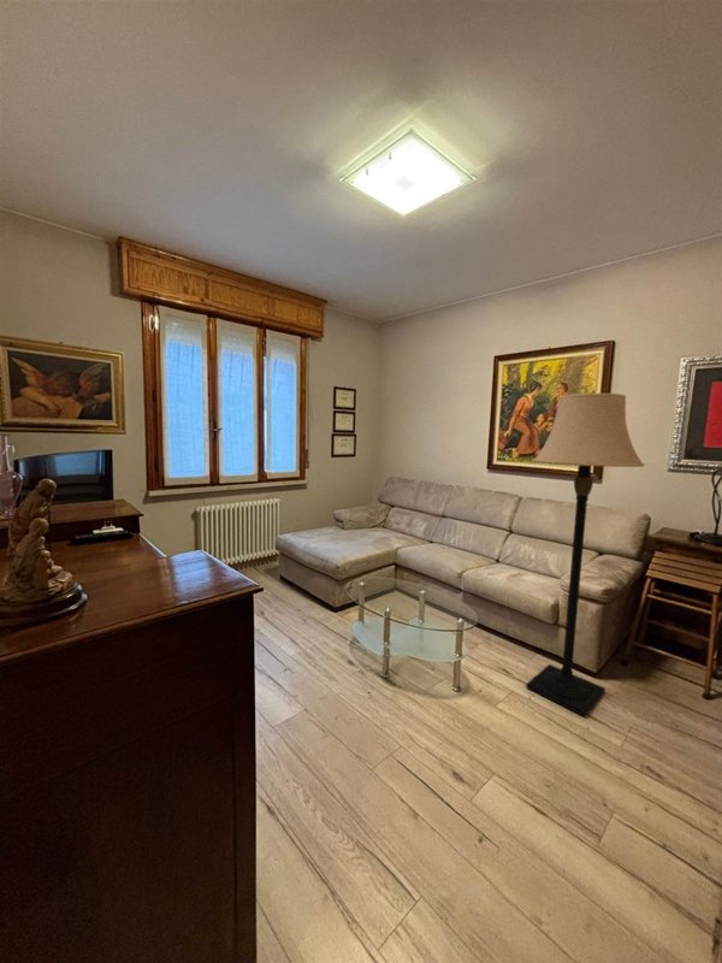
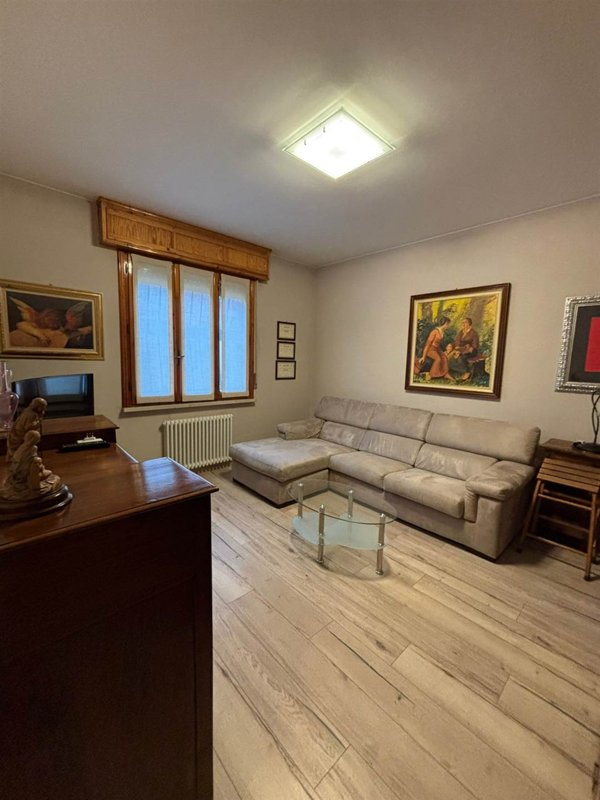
- lamp [526,392,646,717]
